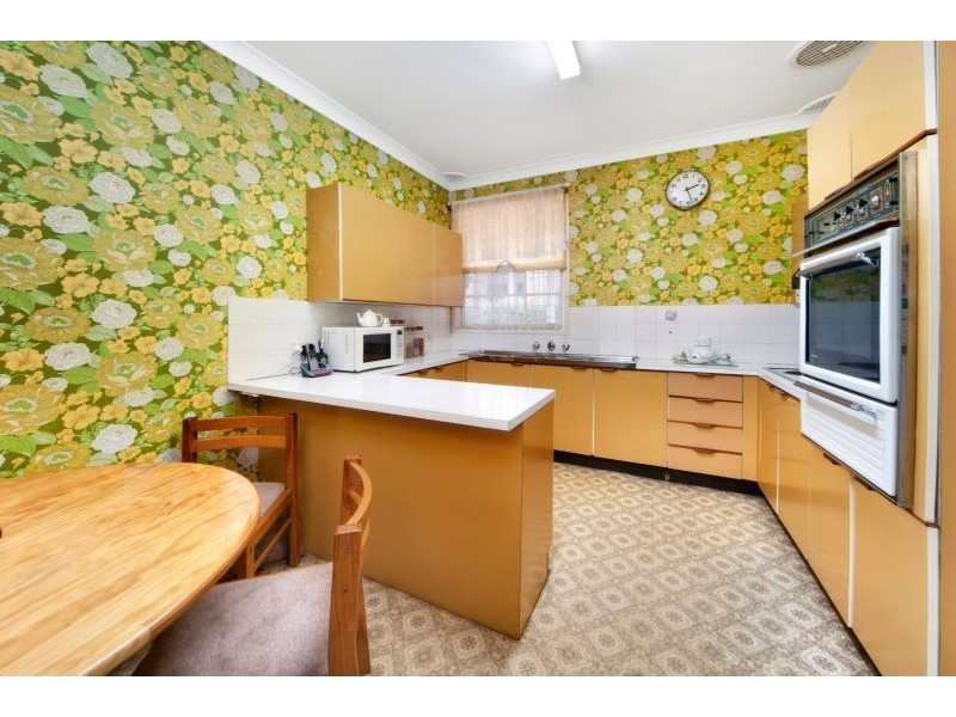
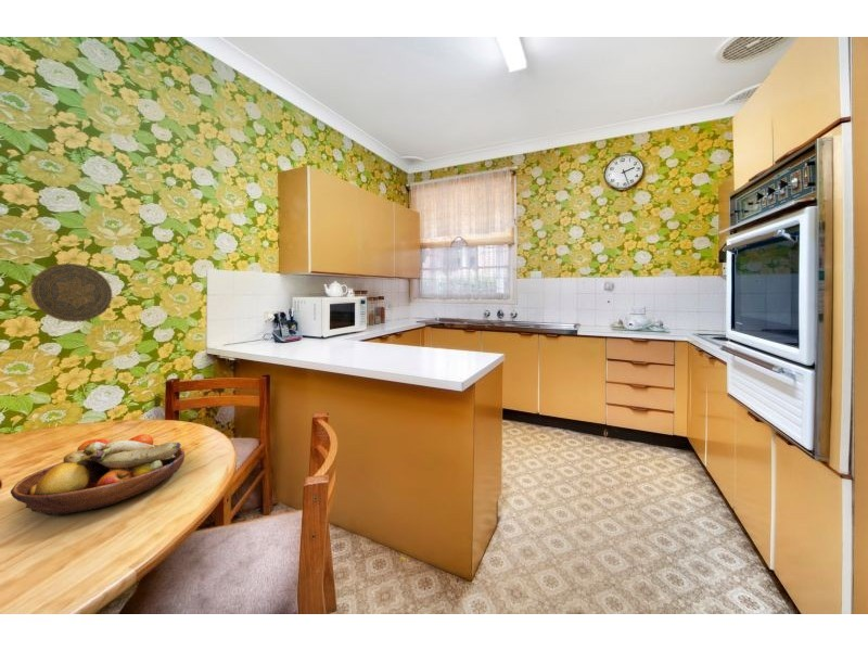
+ decorative plate [30,263,113,323]
+ fruit bowl [10,433,186,516]
